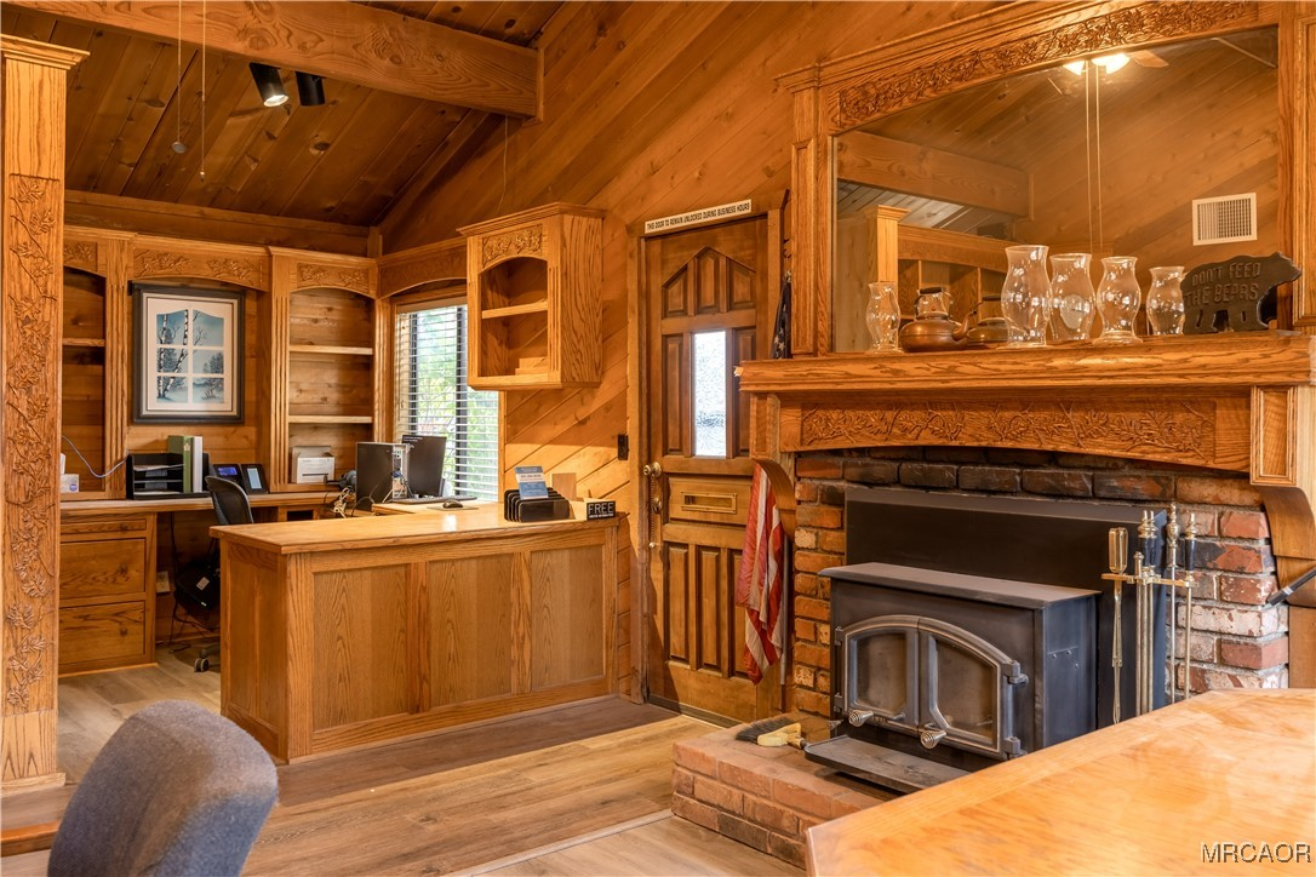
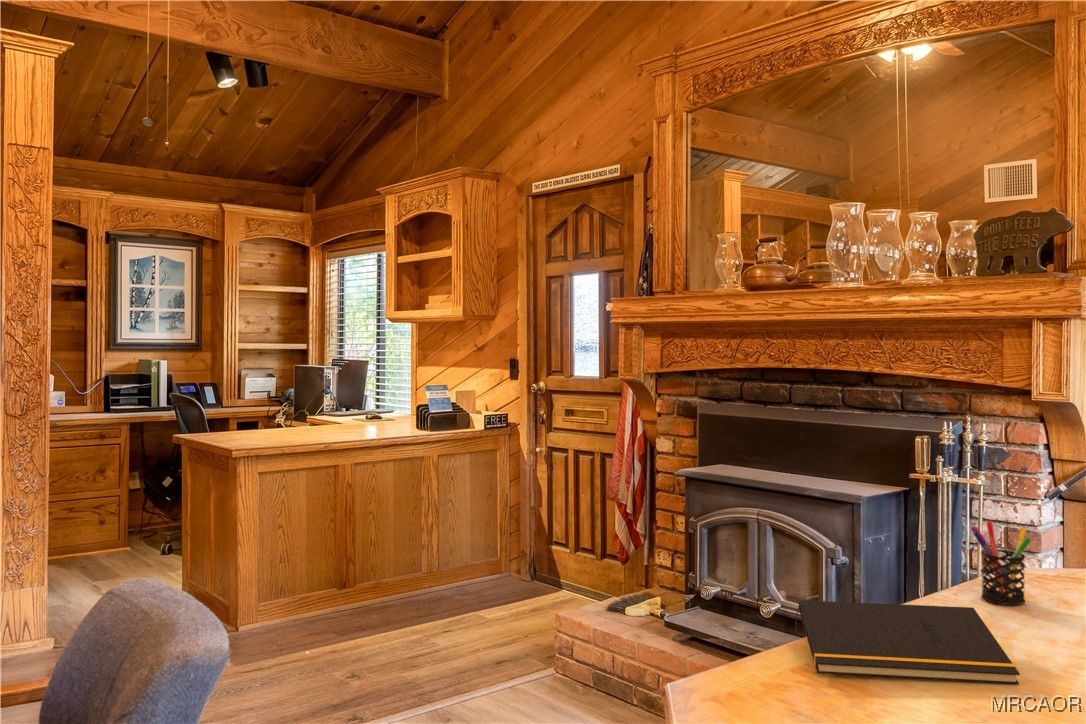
+ pen holder [970,520,1032,606]
+ notepad [793,599,1021,685]
